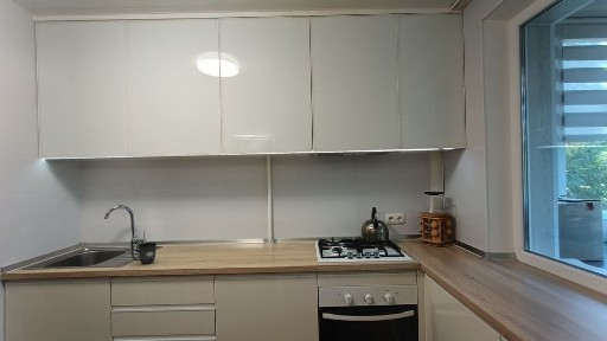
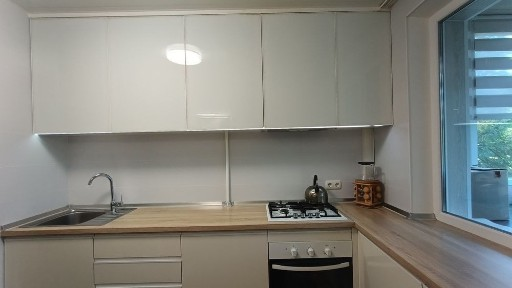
- mug [130,242,158,265]
